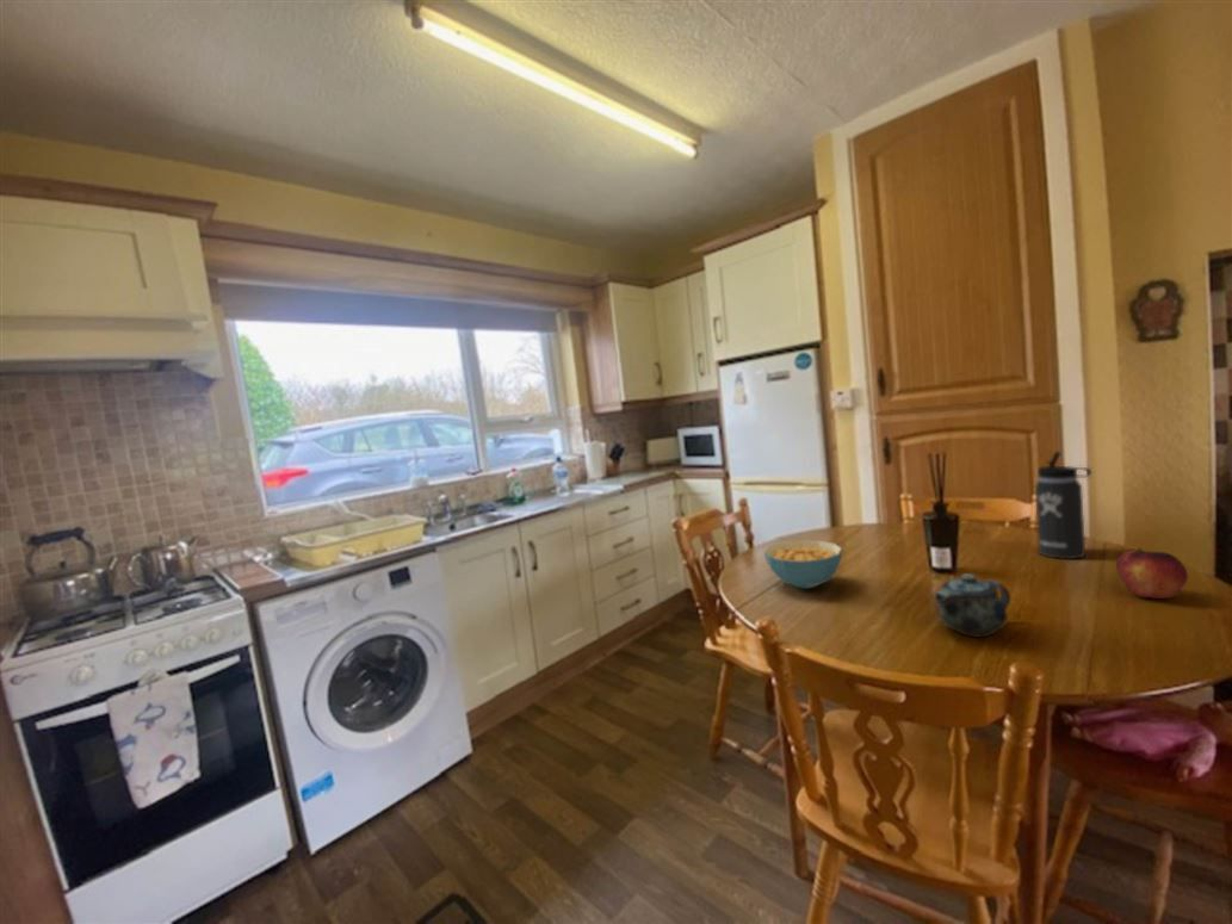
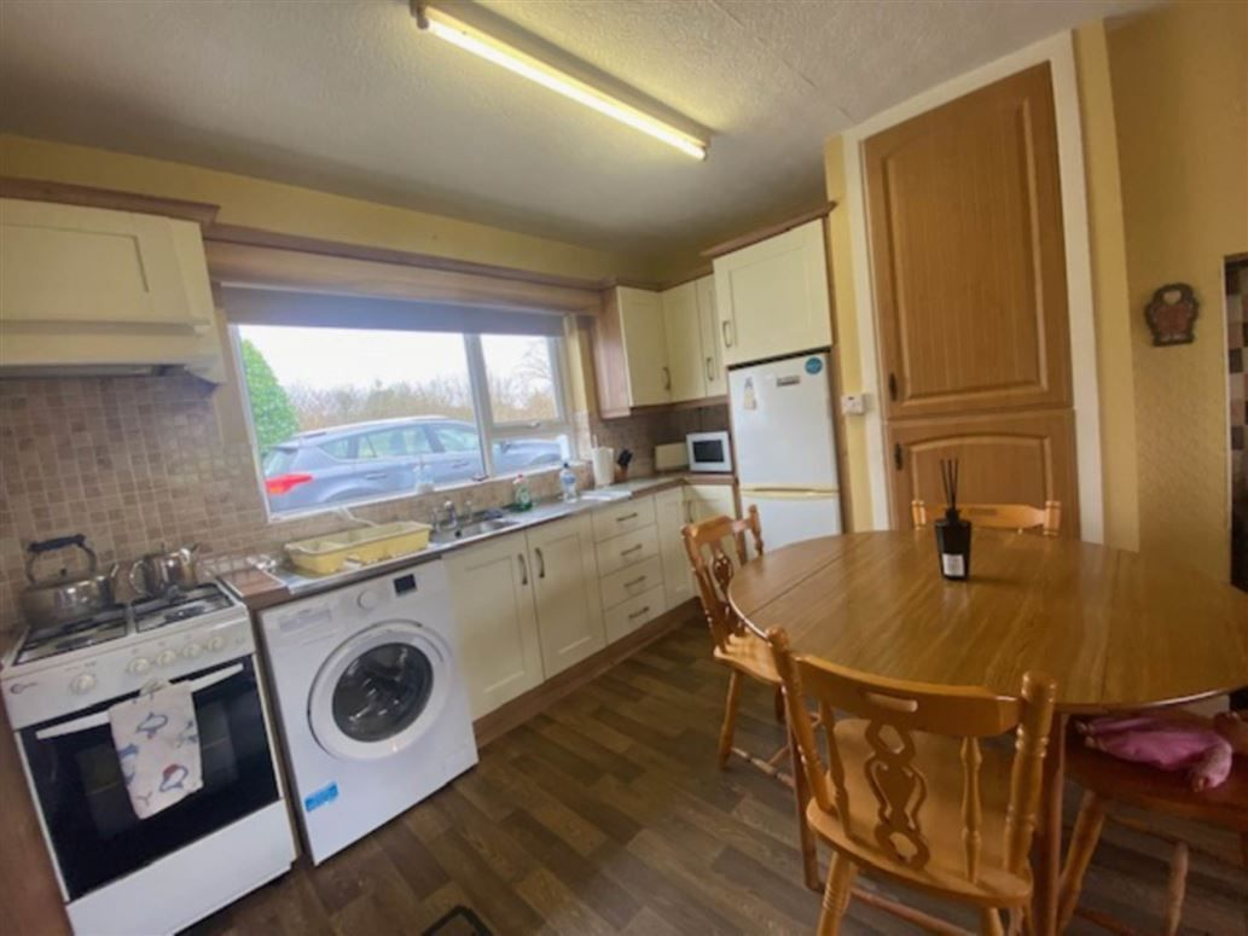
- fruit [1115,546,1189,600]
- thermos bottle [1034,451,1092,560]
- chinaware [933,573,1011,638]
- cereal bowl [763,539,843,590]
